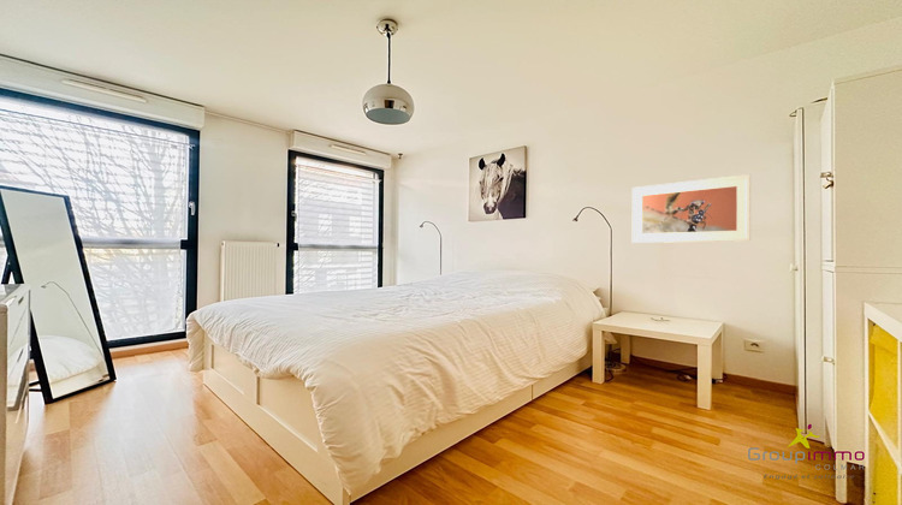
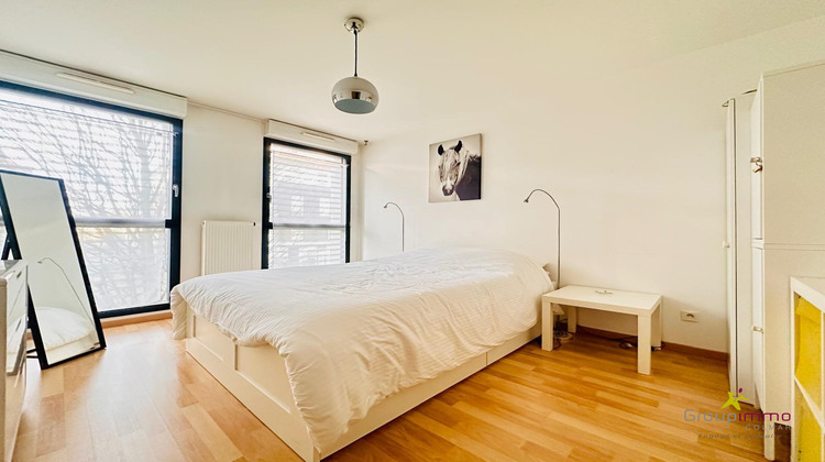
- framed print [631,173,752,244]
